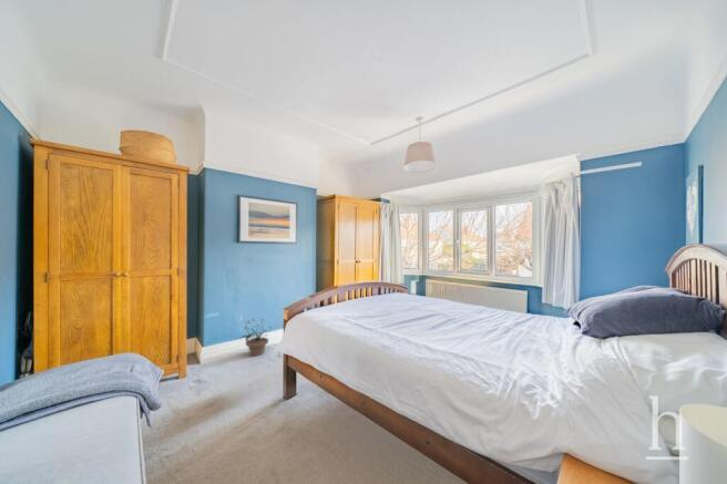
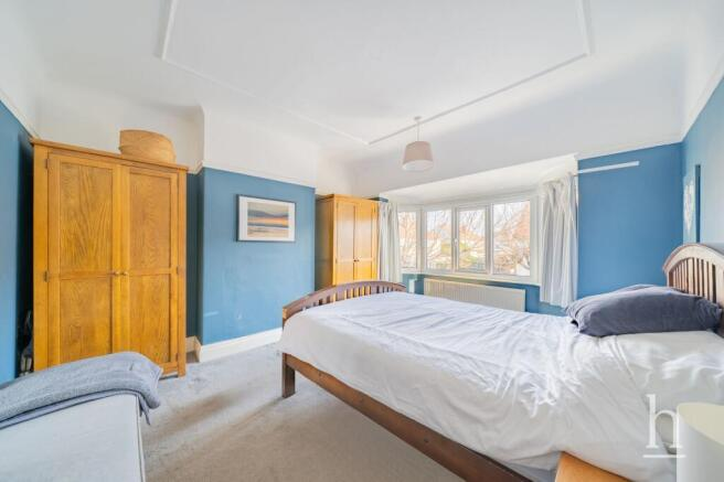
- potted plant [239,318,273,357]
